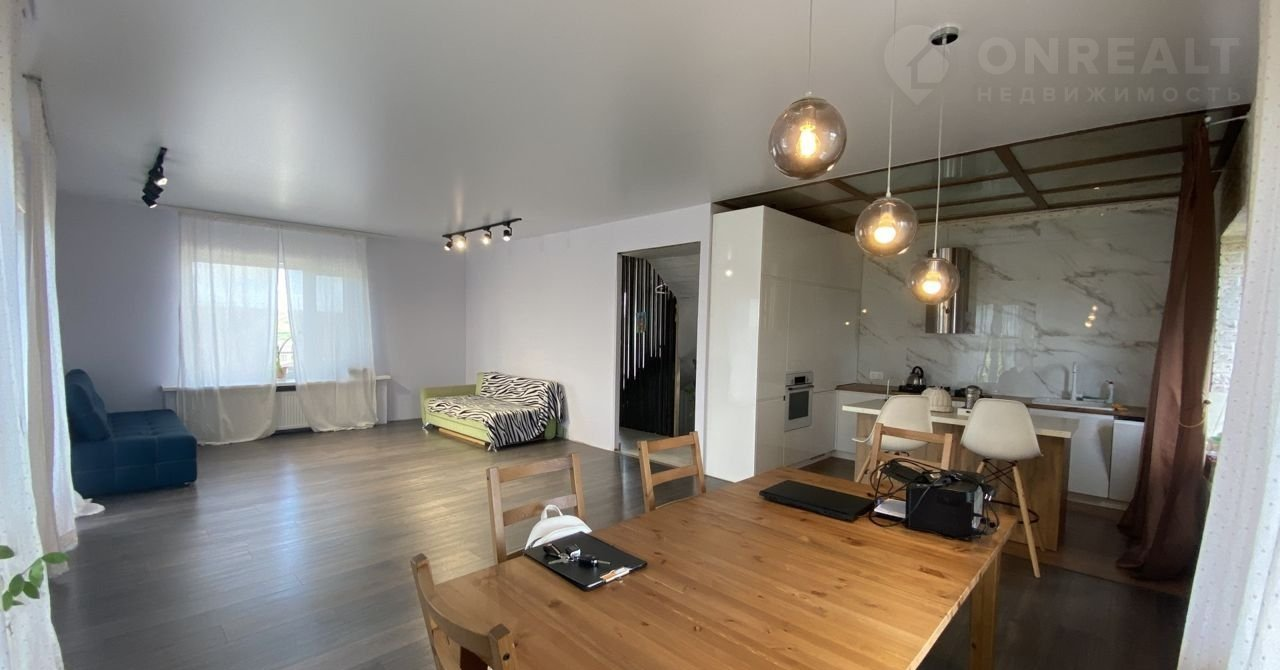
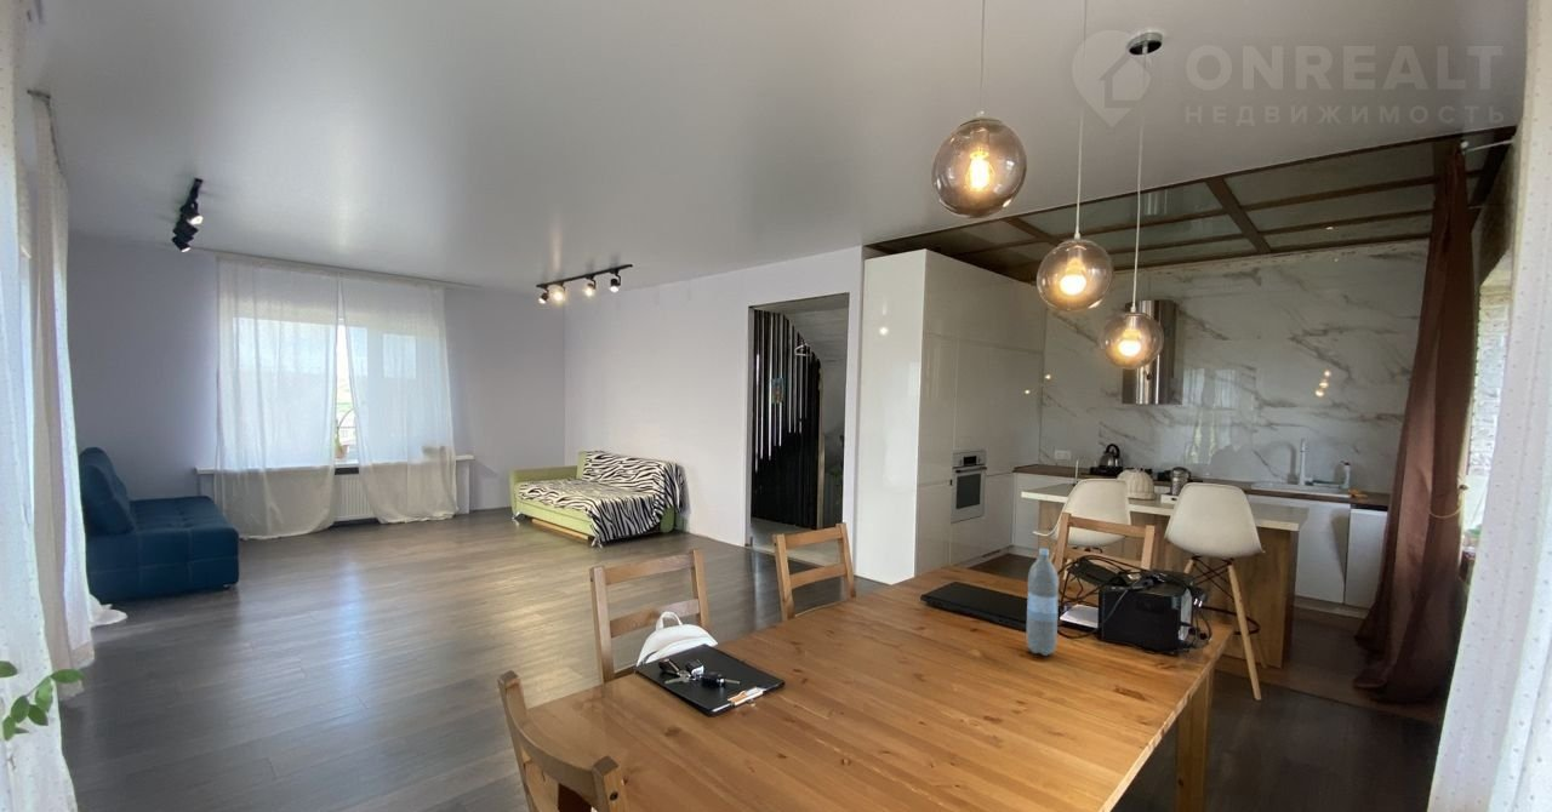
+ water bottle [1026,547,1060,657]
